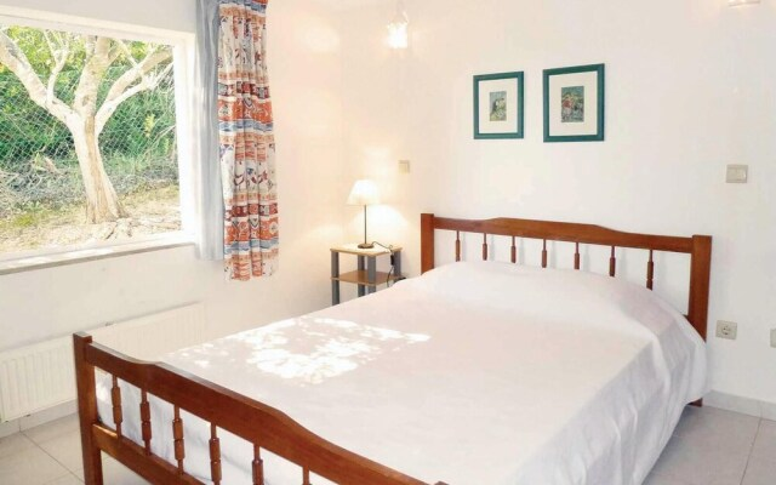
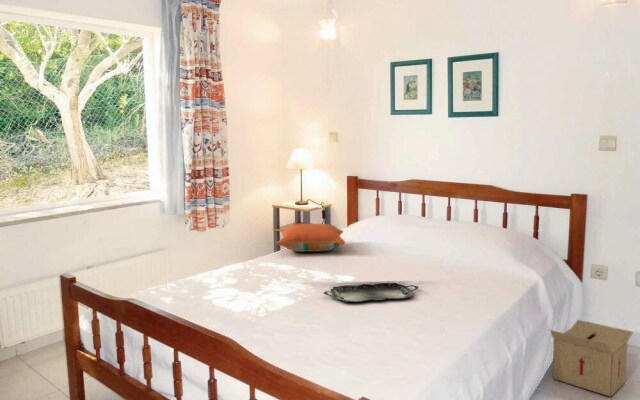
+ pillow [275,223,346,253]
+ cardboard box [549,319,634,398]
+ serving tray [323,282,420,303]
